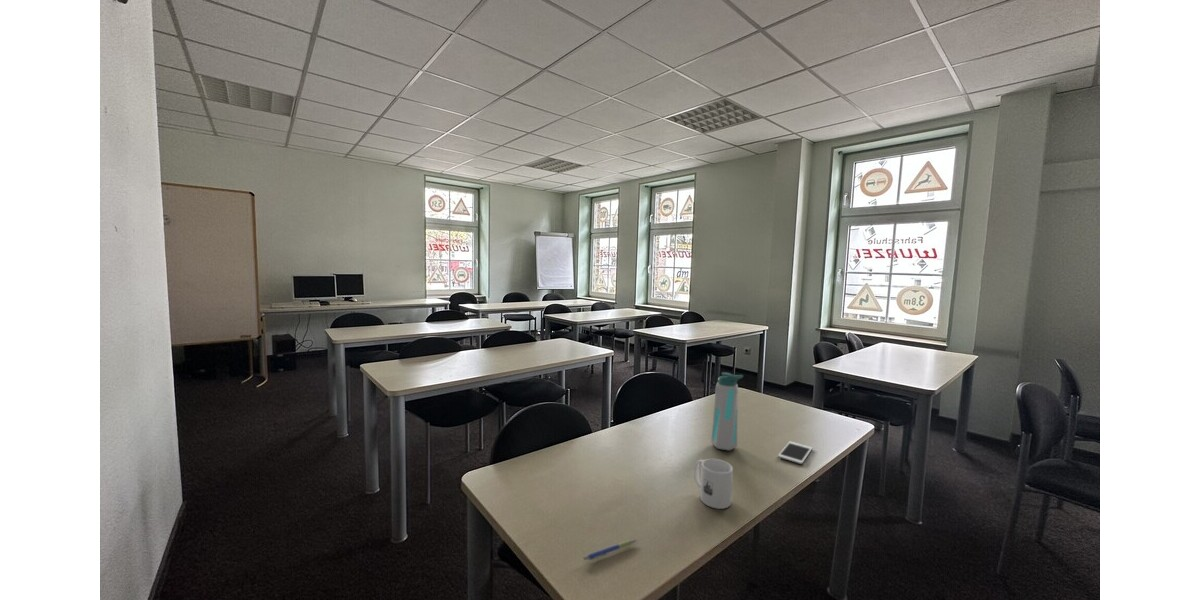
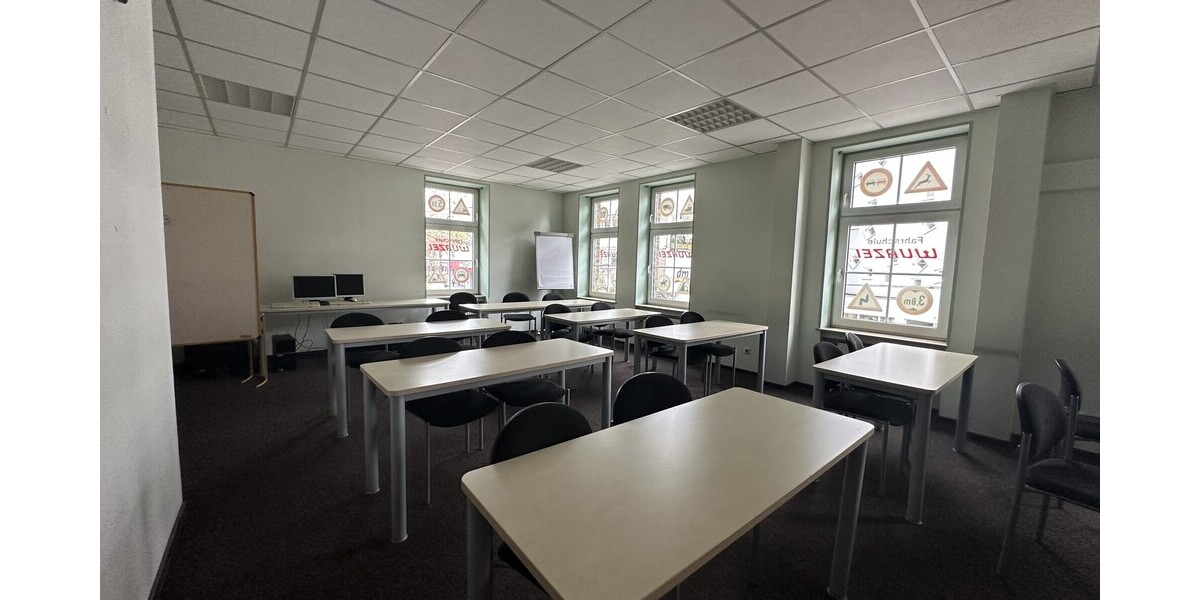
- water bottle [710,371,744,452]
- mug [694,458,734,510]
- cell phone [777,440,813,465]
- pen [583,538,638,561]
